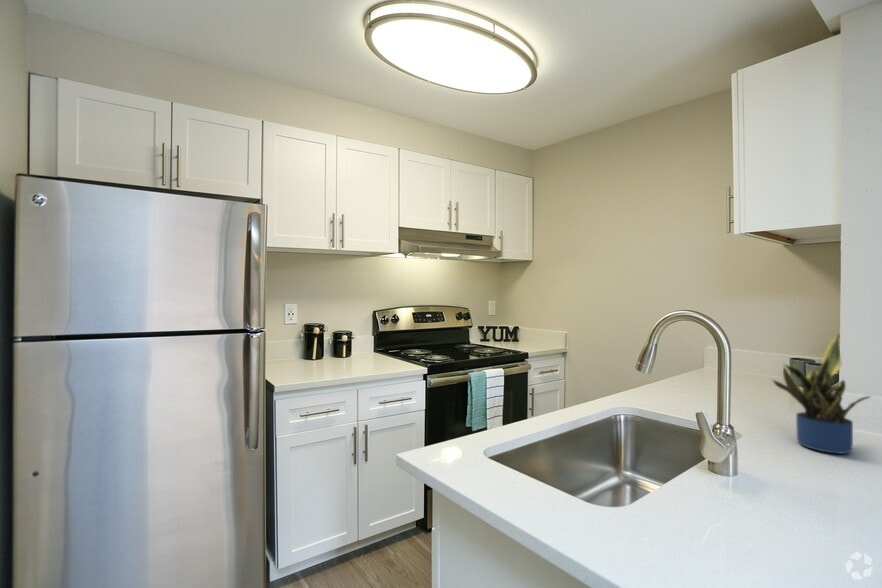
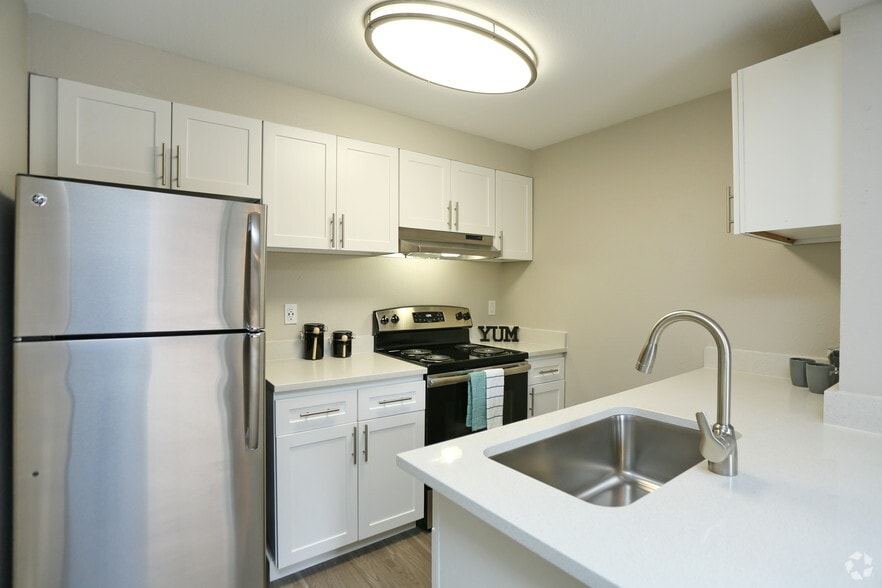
- potted plant [771,333,871,455]
